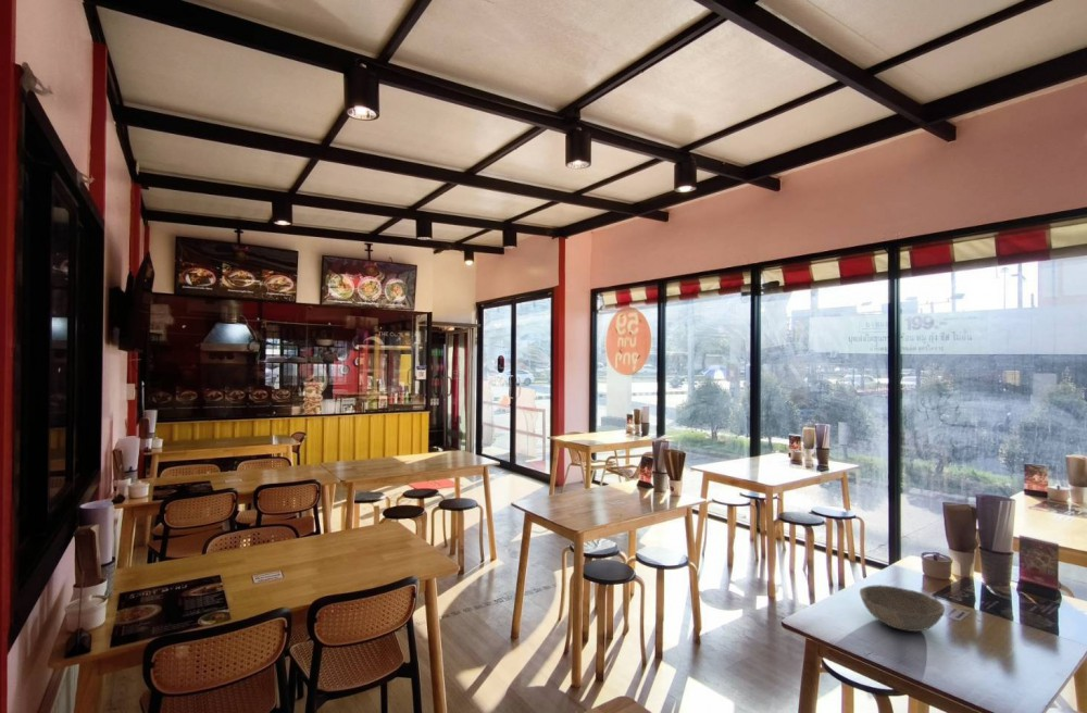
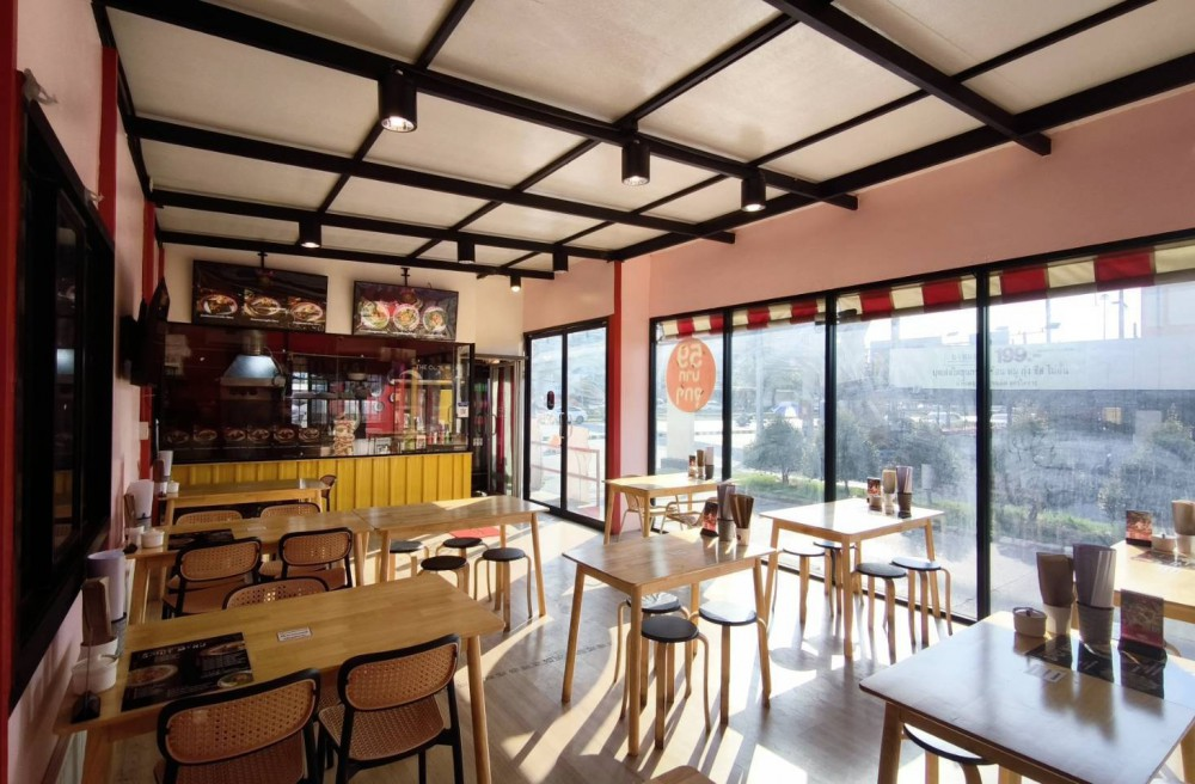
- bowl [859,584,946,633]
